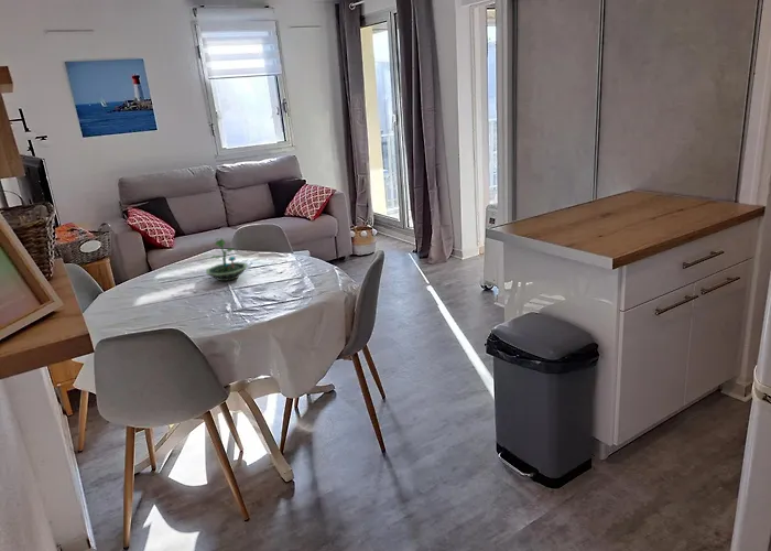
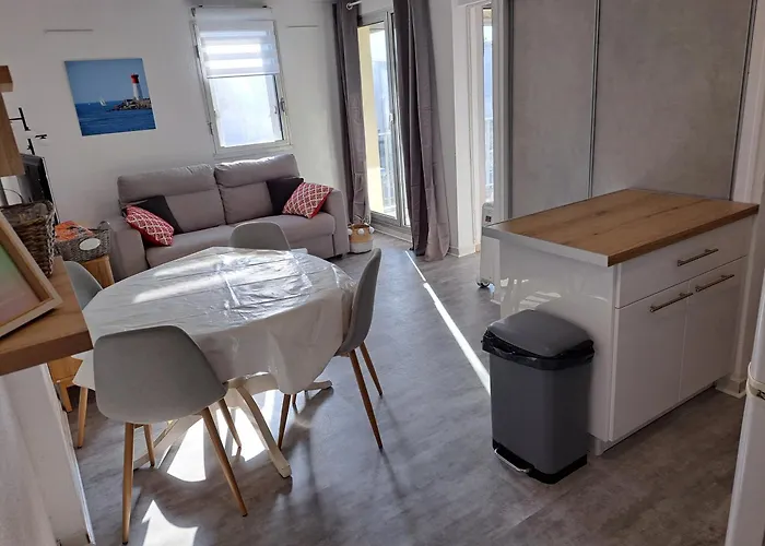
- terrarium [205,237,249,282]
